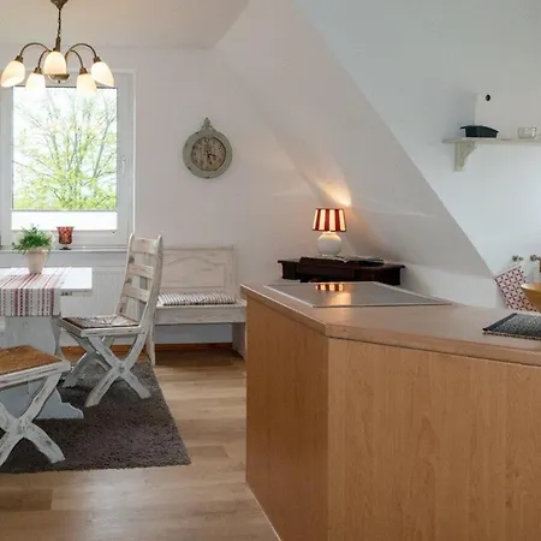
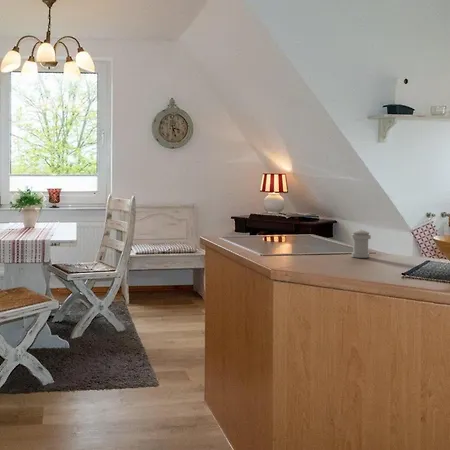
+ pepper shaker [350,227,372,259]
